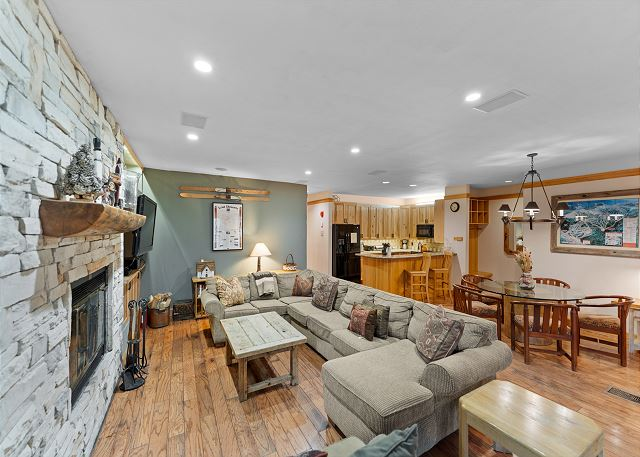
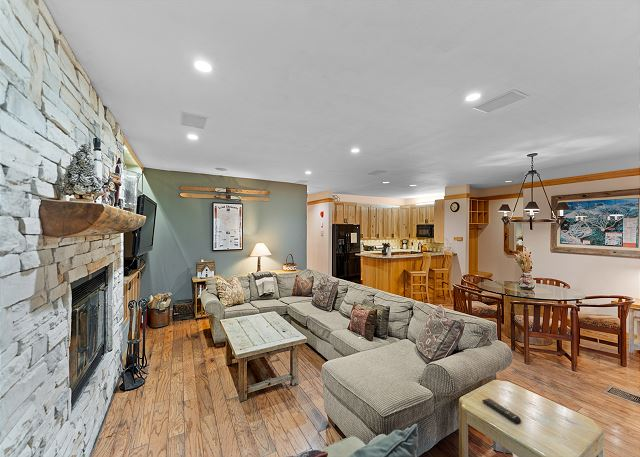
+ remote control [481,397,522,425]
